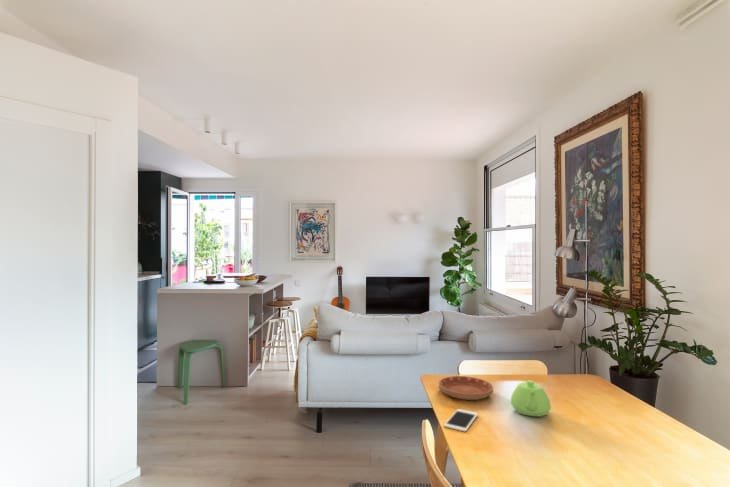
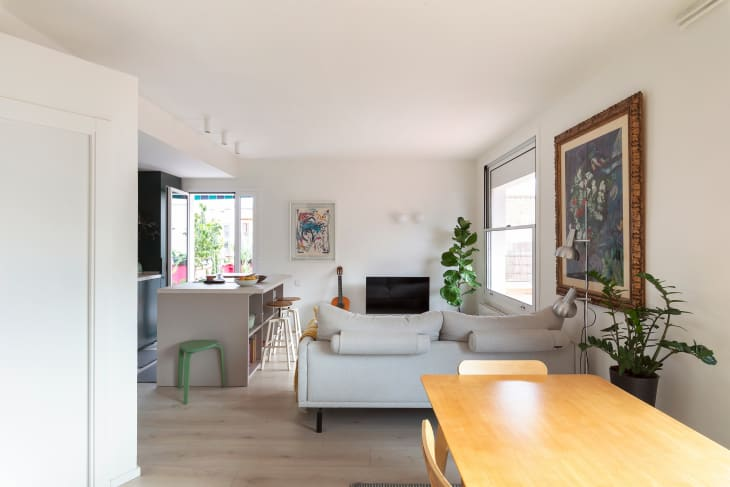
- teapot [510,379,552,418]
- saucer [438,375,494,401]
- cell phone [443,408,479,433]
